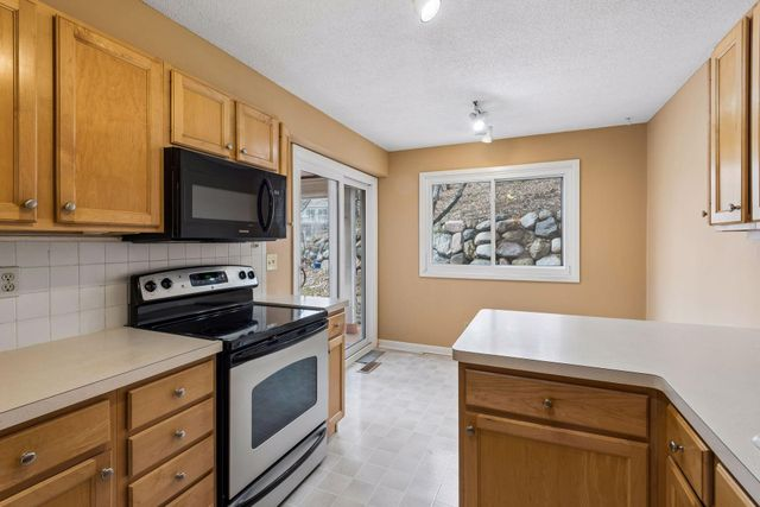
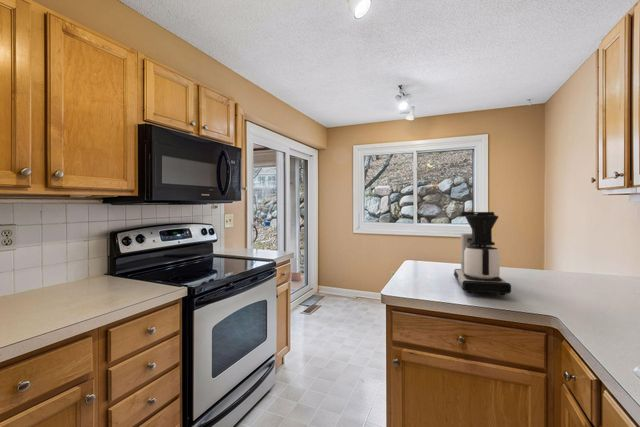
+ coffee maker [453,211,512,296]
